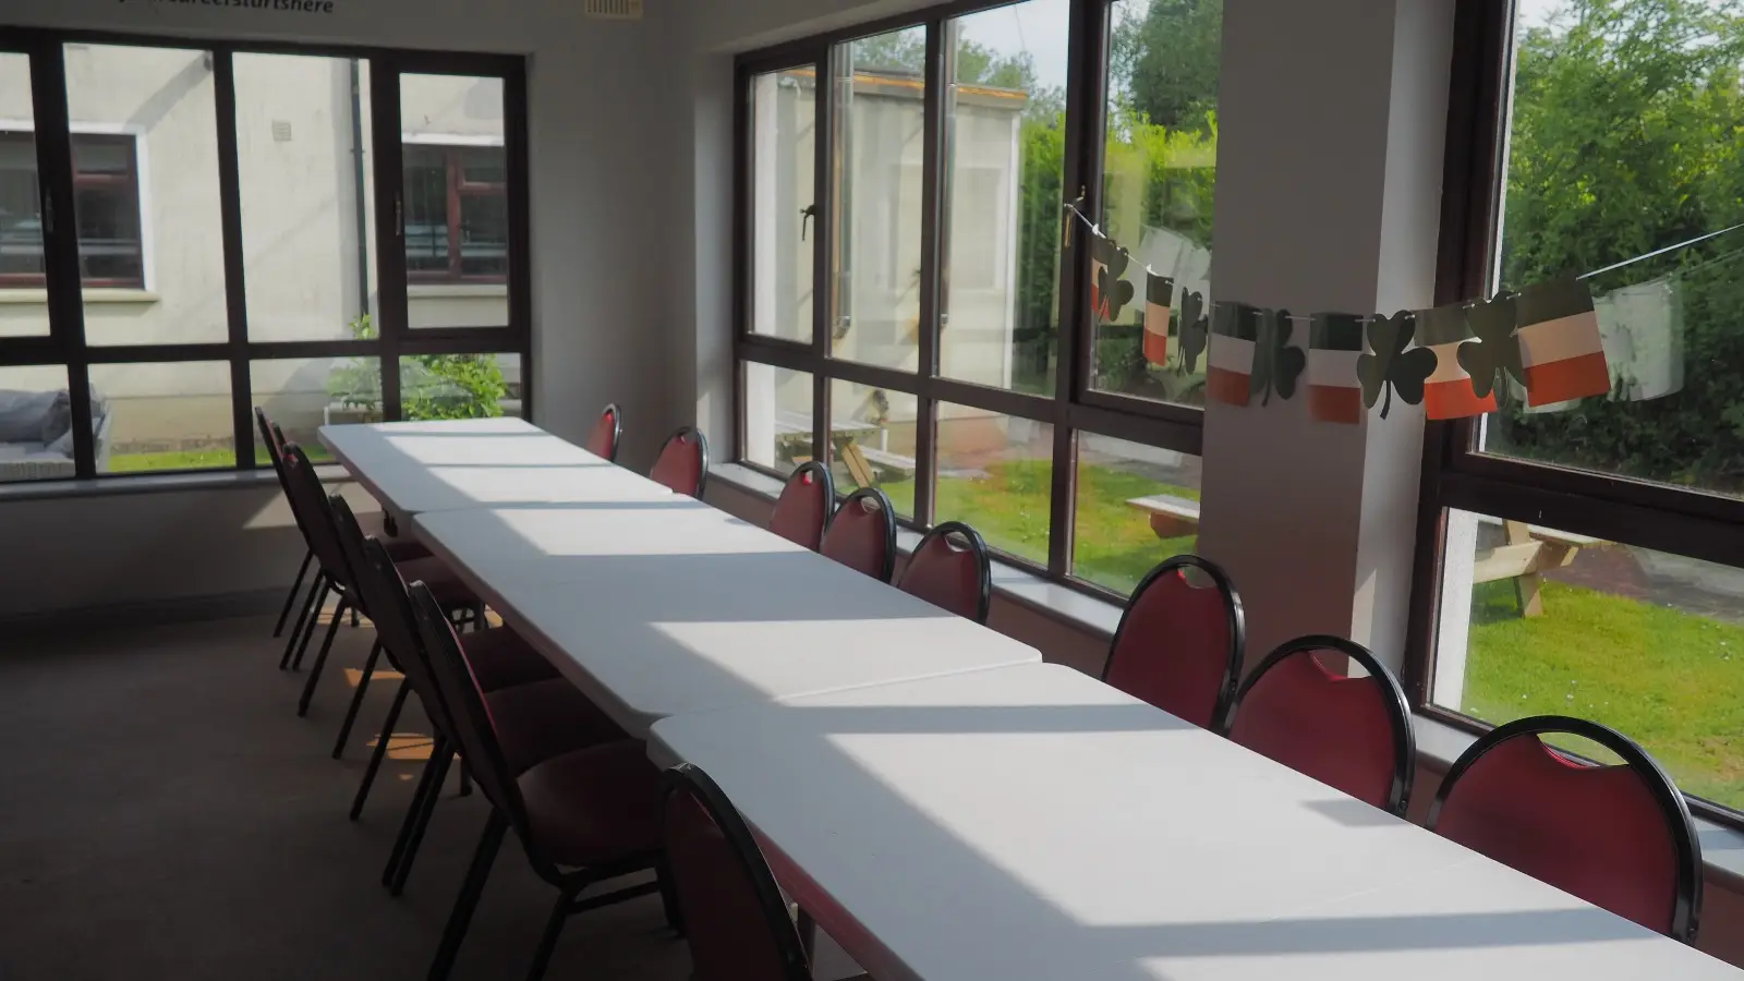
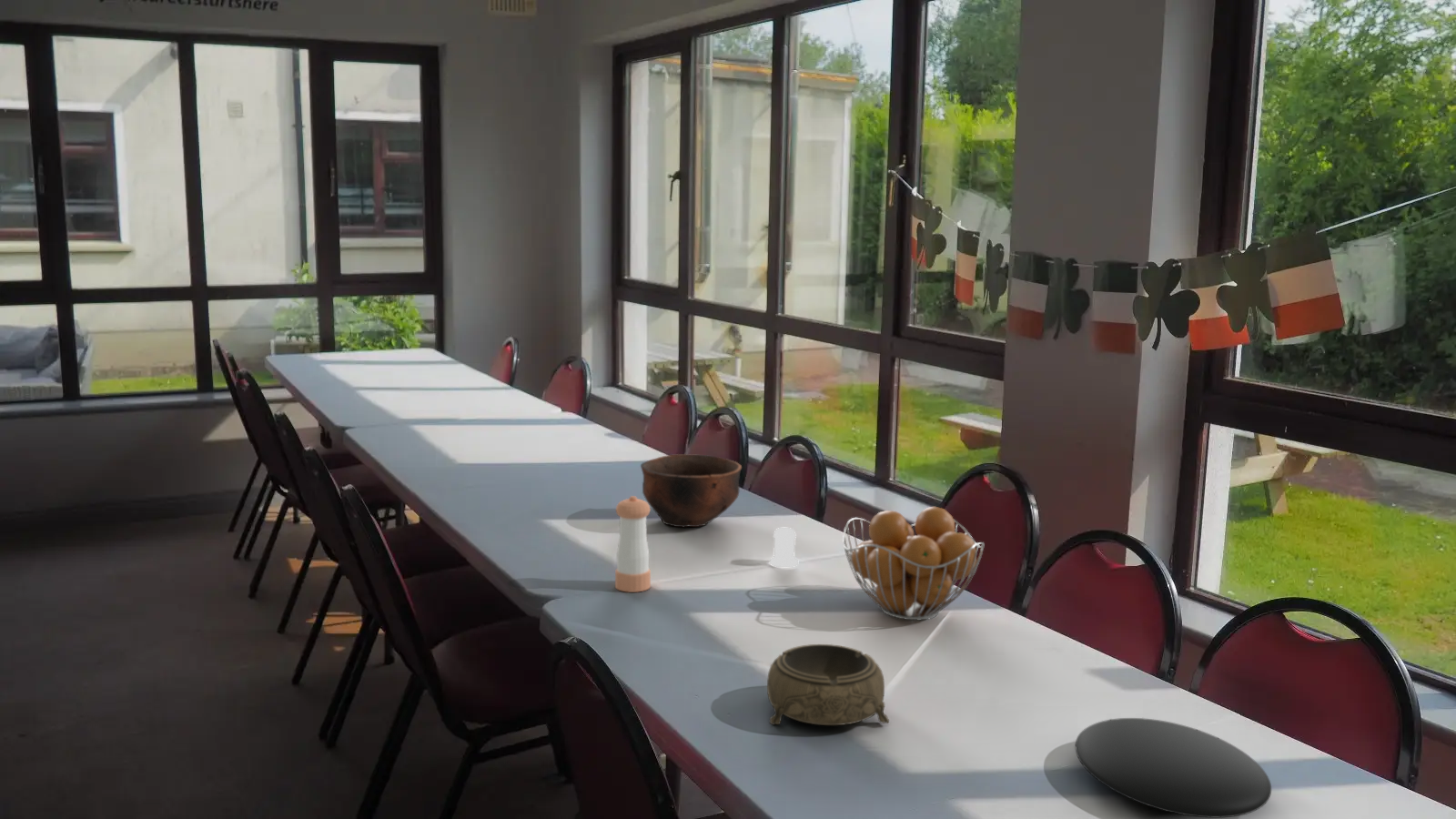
+ plate [1074,717,1272,819]
+ pepper shaker [614,495,652,593]
+ fruit basket [842,506,985,622]
+ decorative bowl [766,643,890,726]
+ salt shaker [769,527,799,568]
+ bowl [640,453,743,528]
